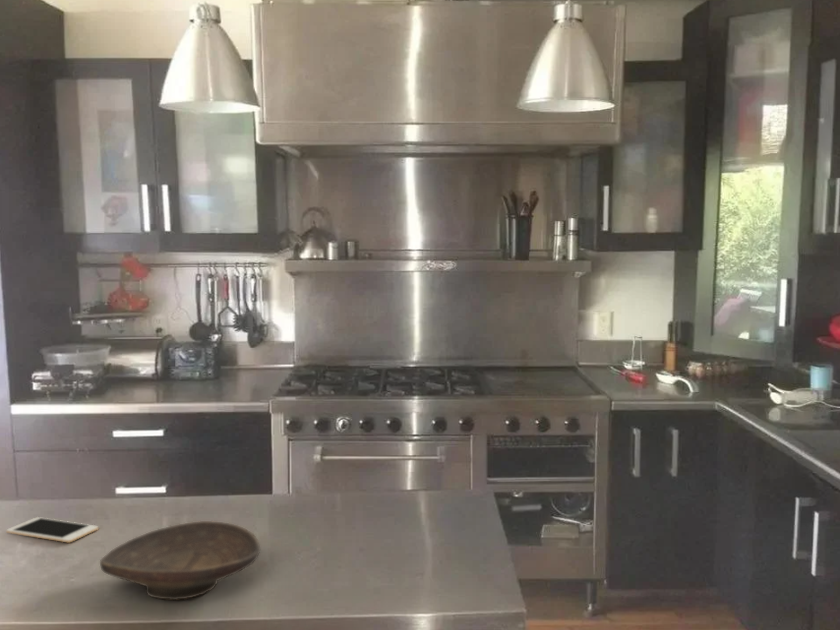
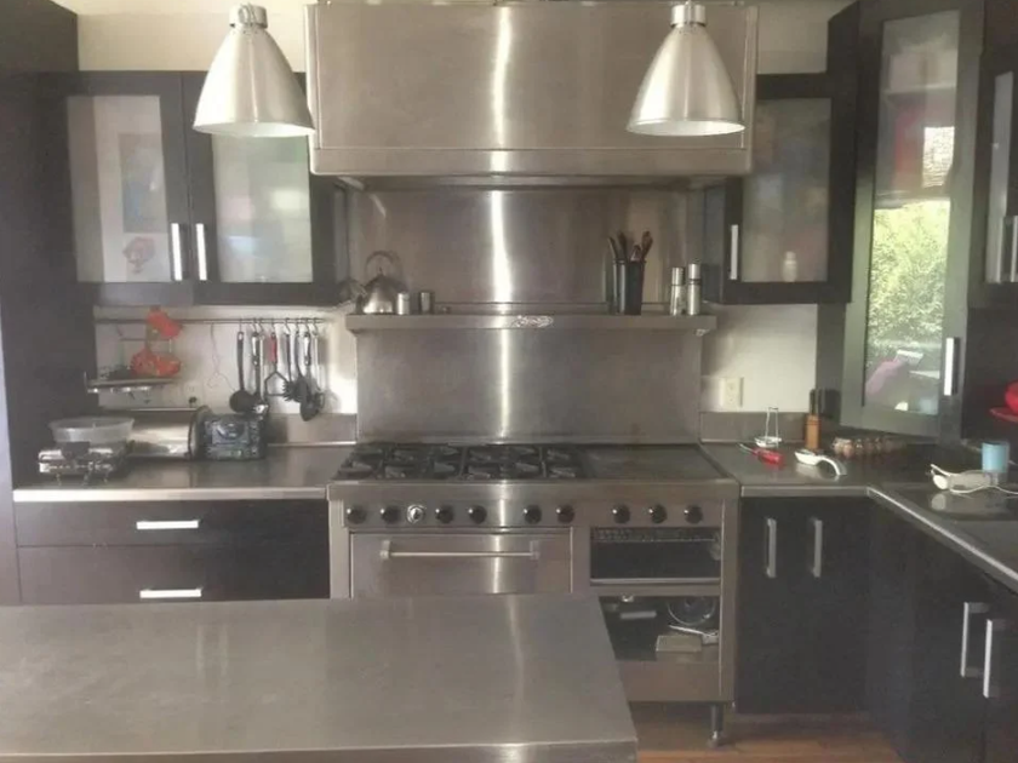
- decorative bowl [99,520,261,601]
- cell phone [5,516,99,544]
